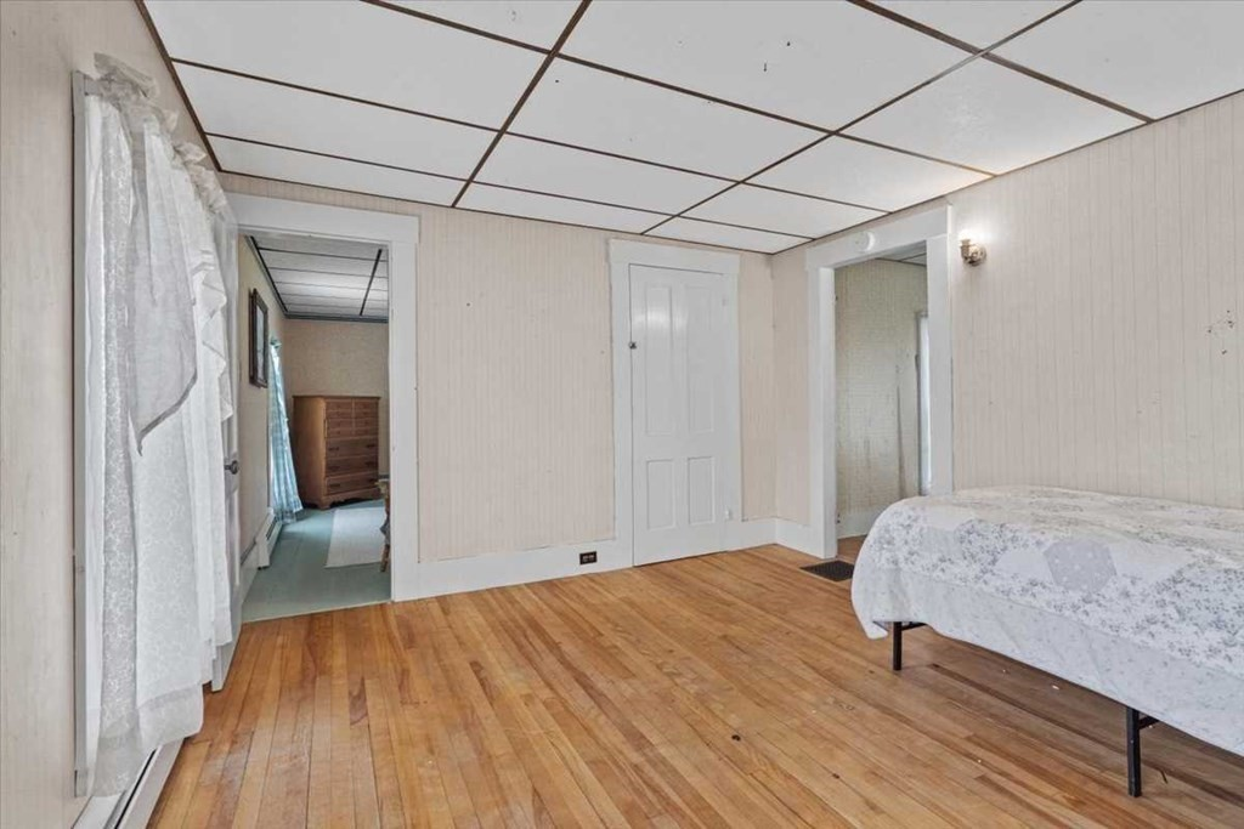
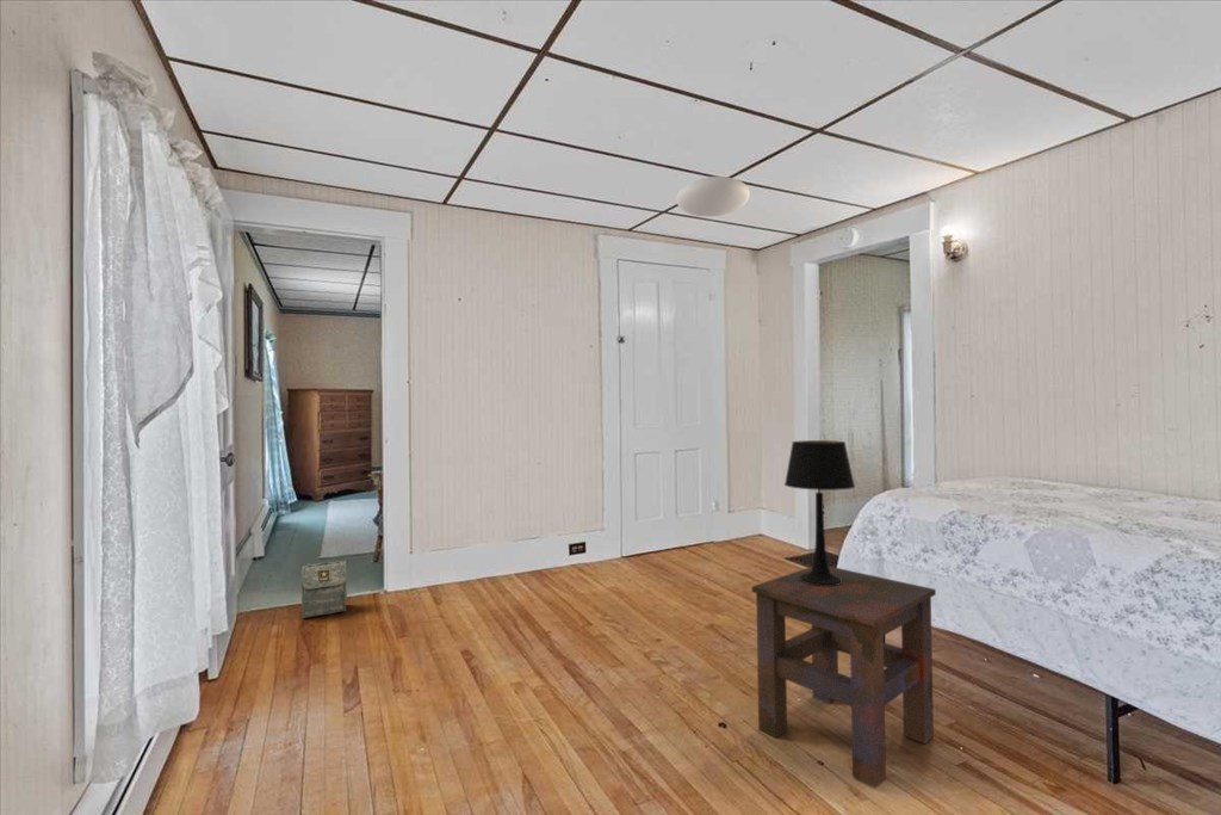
+ side table [751,566,937,790]
+ ceiling light [675,175,751,217]
+ table lamp [783,439,856,586]
+ bag [300,560,348,619]
